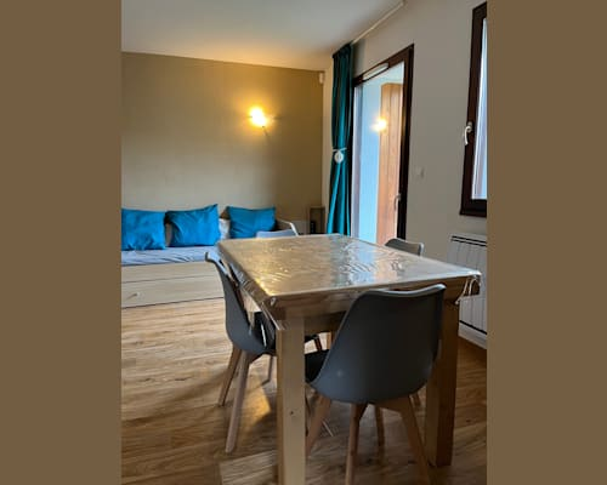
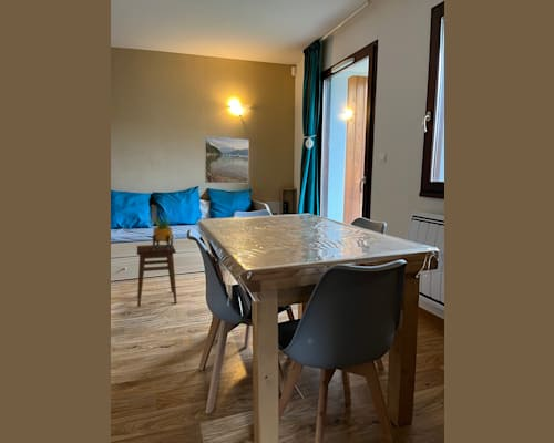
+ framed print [204,135,250,185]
+ potted plant [151,212,174,250]
+ stool [136,244,178,308]
